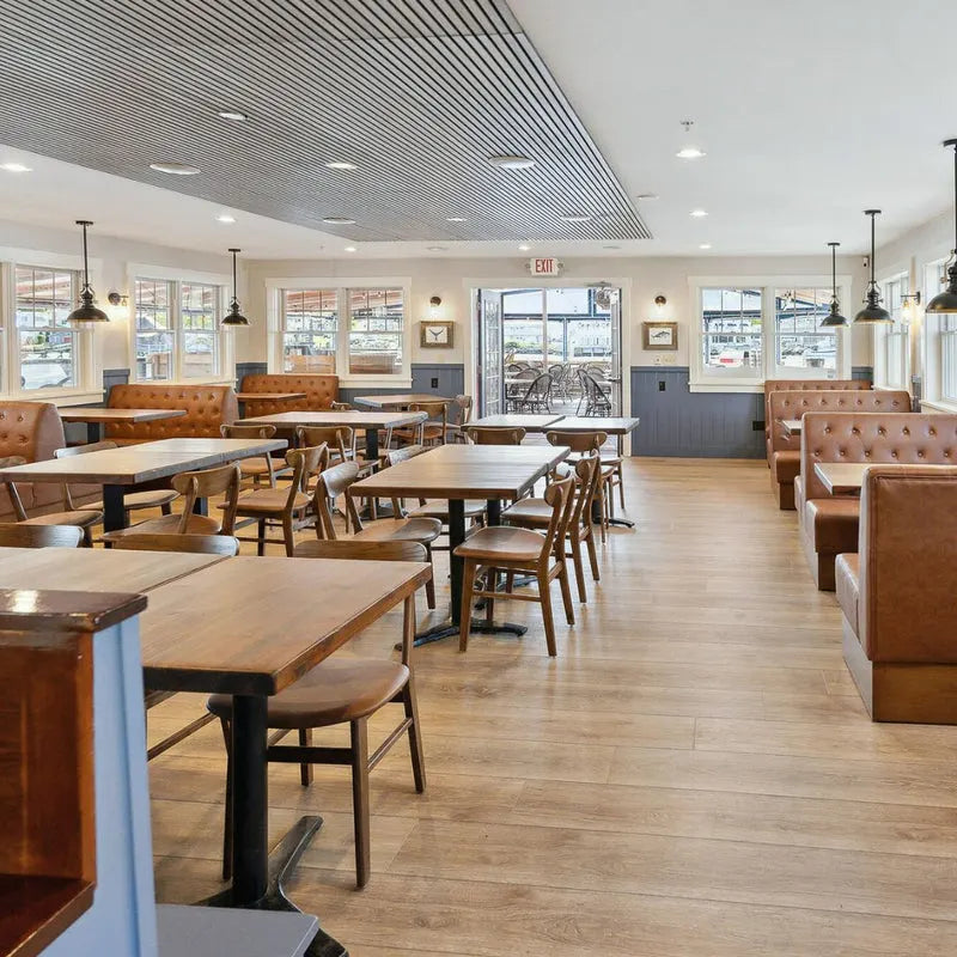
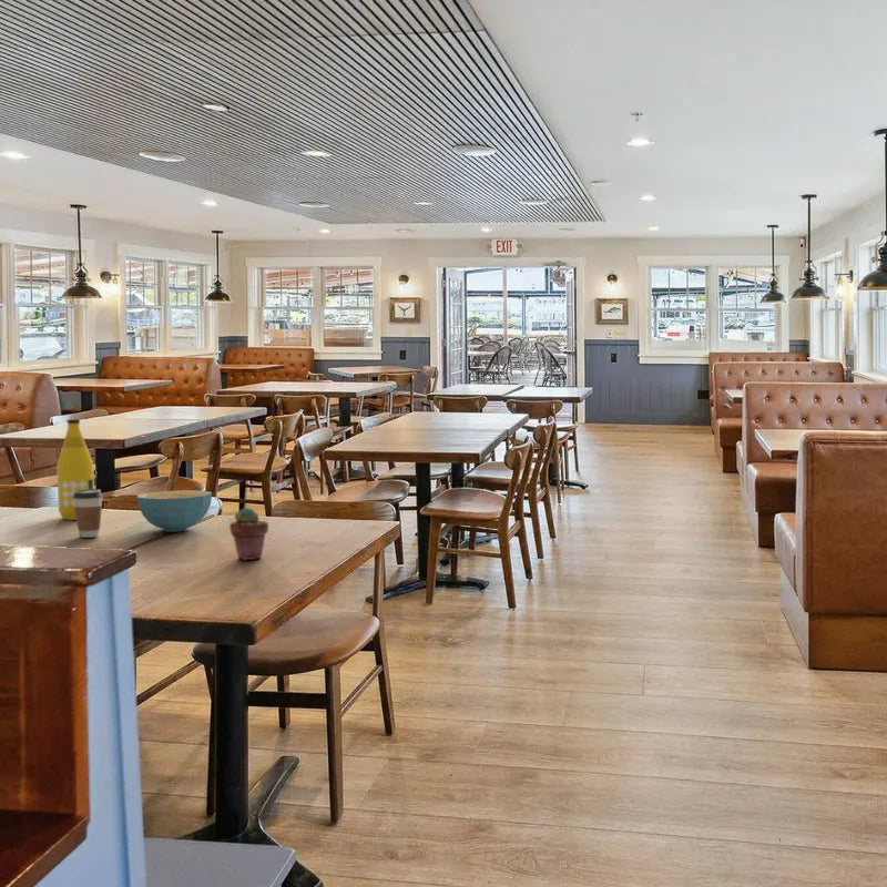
+ cereal bowl [136,489,213,533]
+ bottle [55,418,95,521]
+ coffee cup [73,488,104,539]
+ potted succulent [228,507,269,561]
